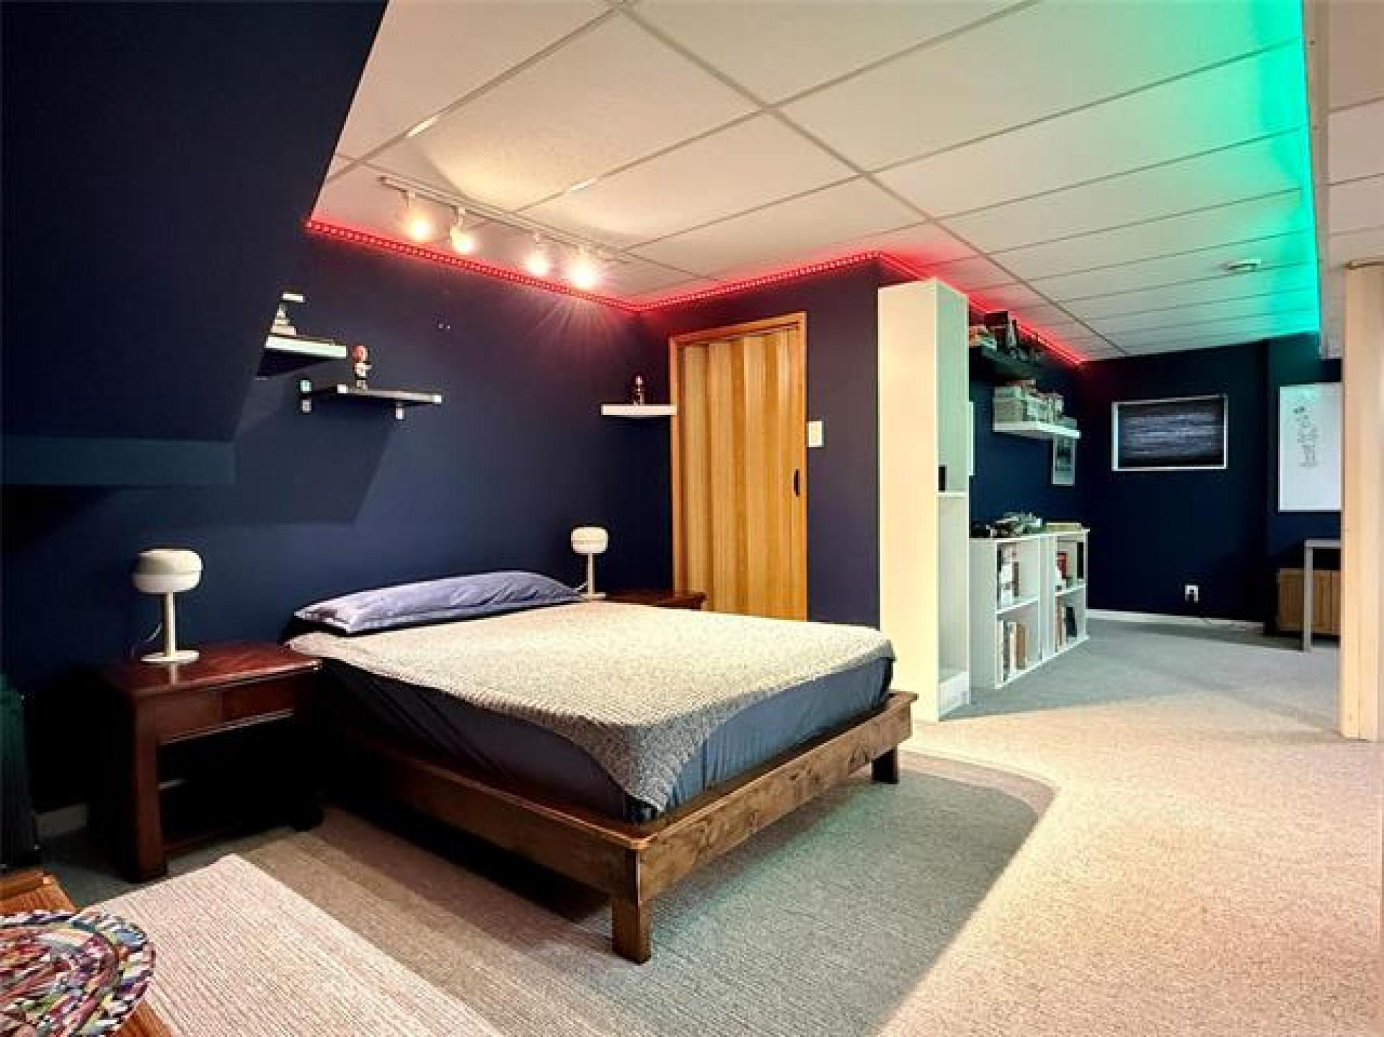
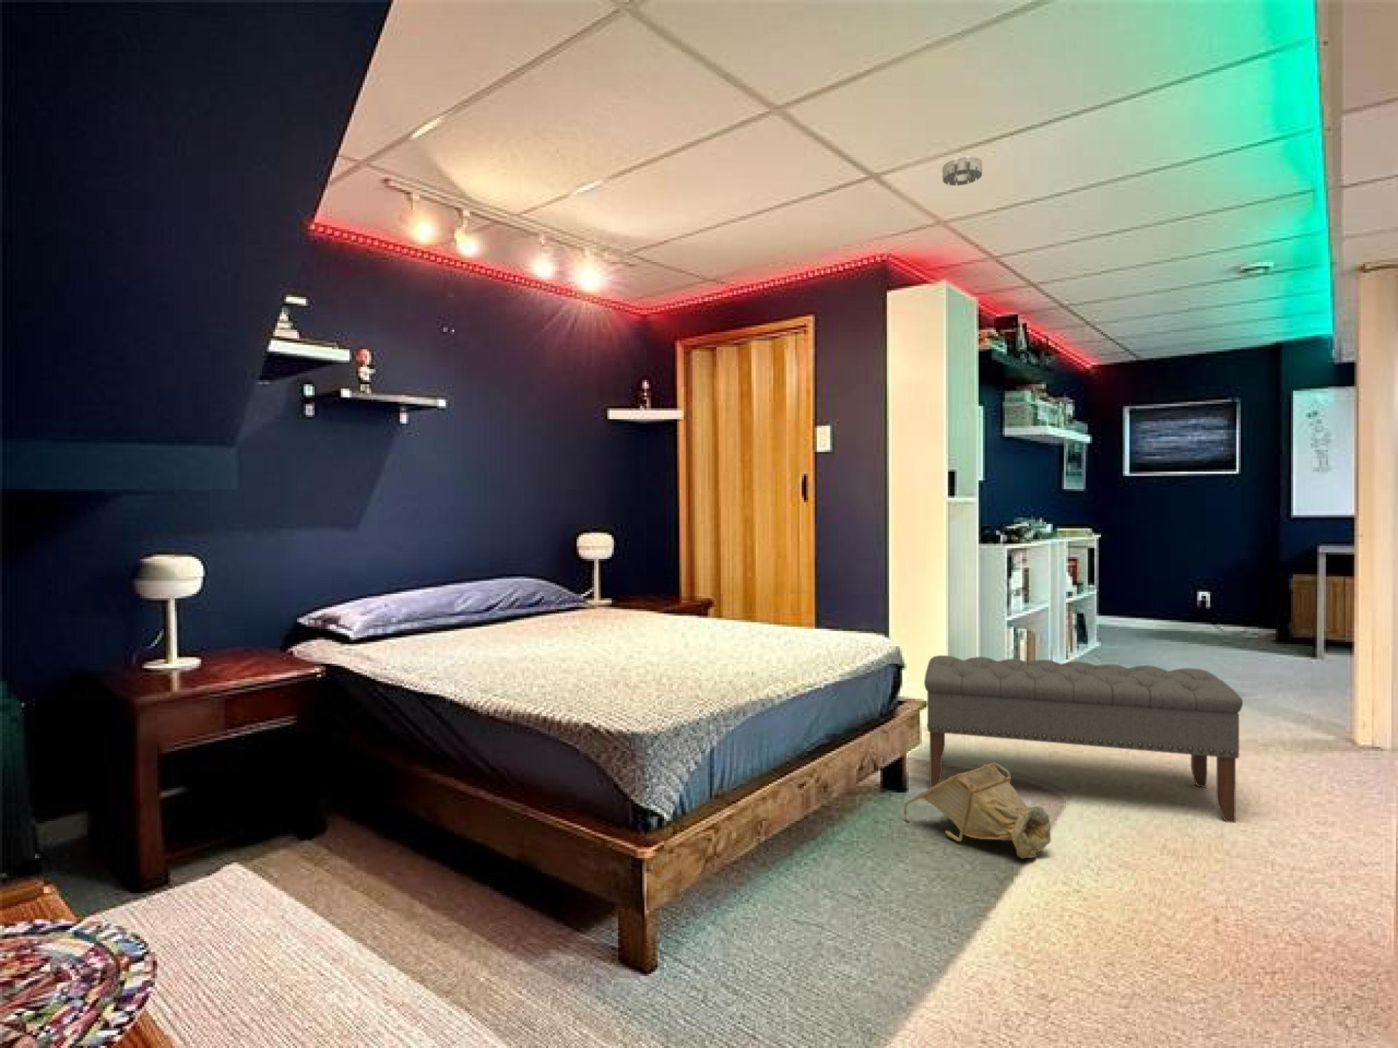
+ bag [903,762,1052,860]
+ smoke detector [941,155,983,186]
+ bench [924,655,1244,823]
